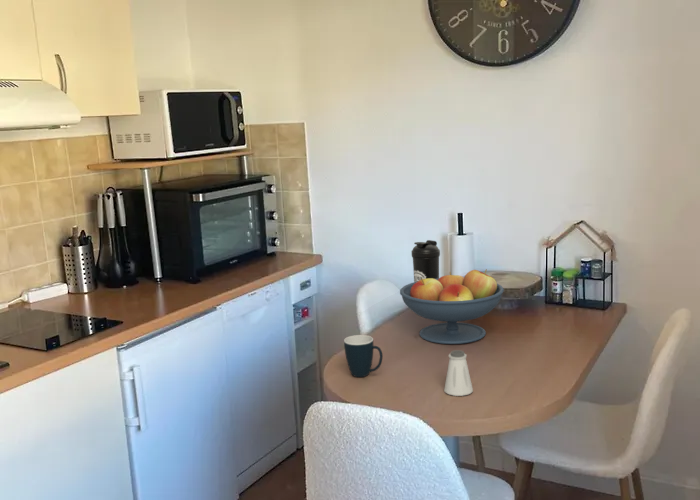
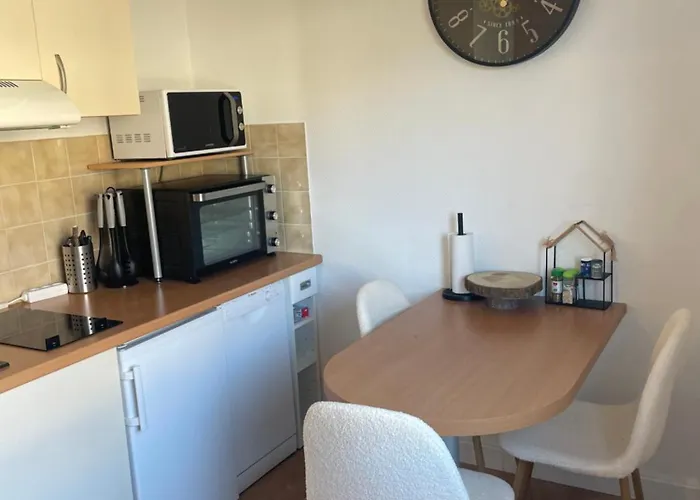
- water bottle [411,239,441,282]
- saltshaker [443,349,474,397]
- fruit bowl [399,268,505,345]
- mug [343,334,384,378]
